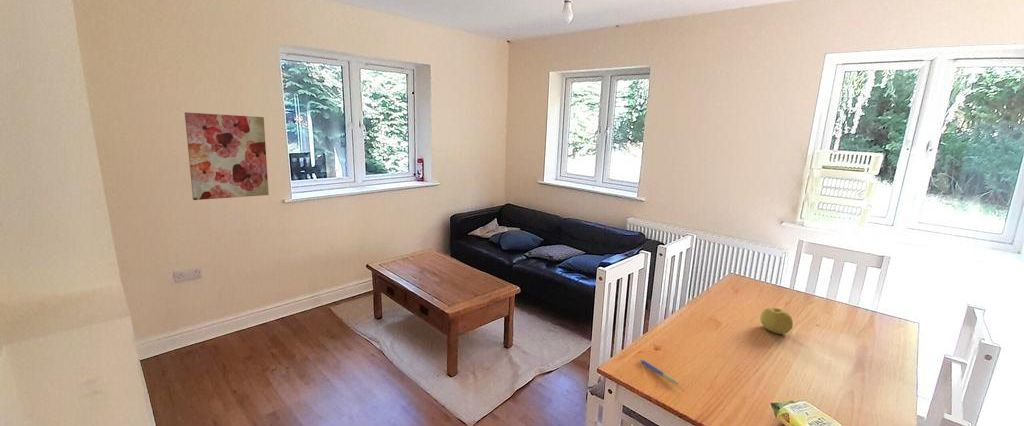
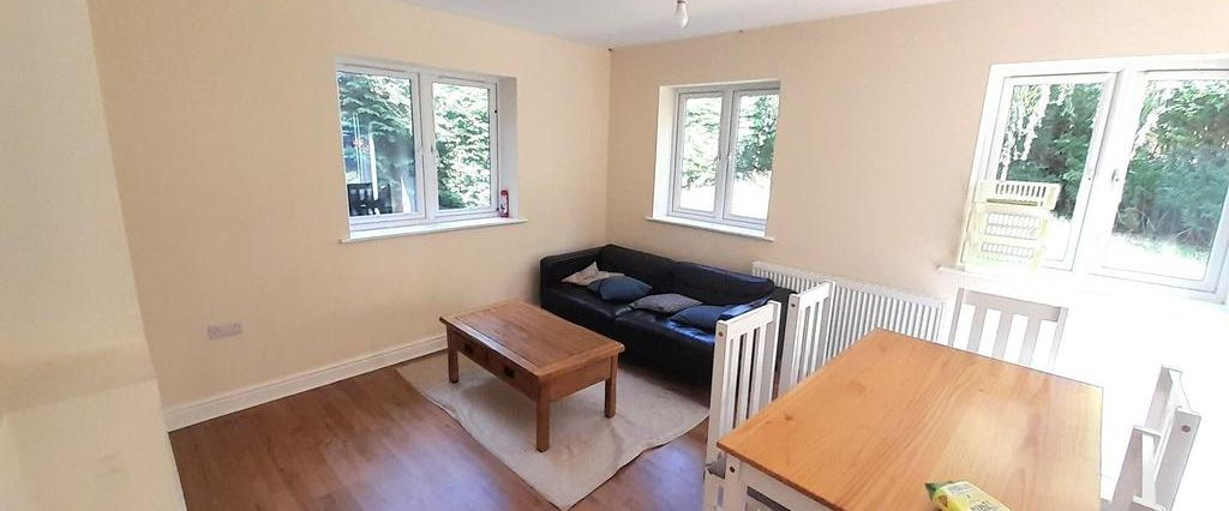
- pen [639,358,679,385]
- fruit [759,307,794,335]
- wall art [184,111,270,201]
